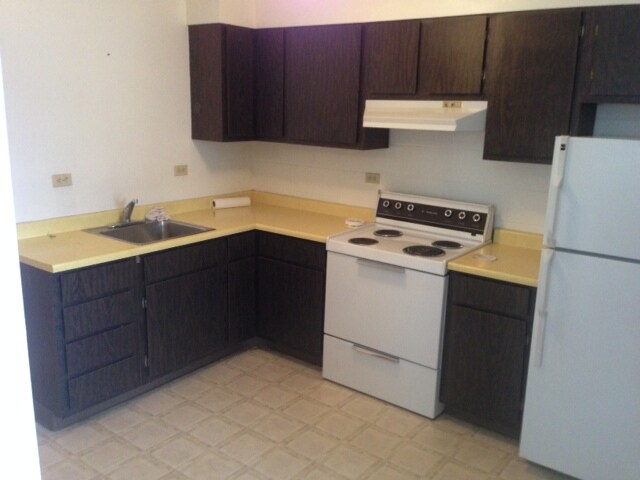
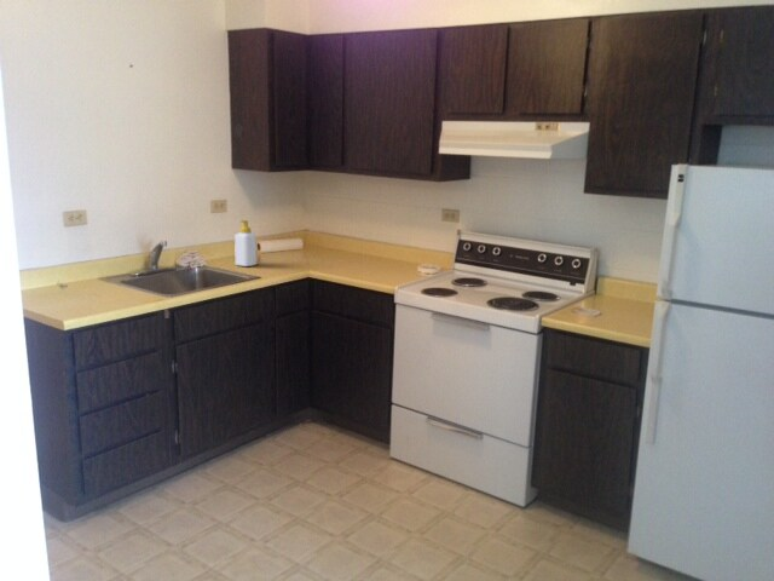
+ soap bottle [233,219,258,268]
